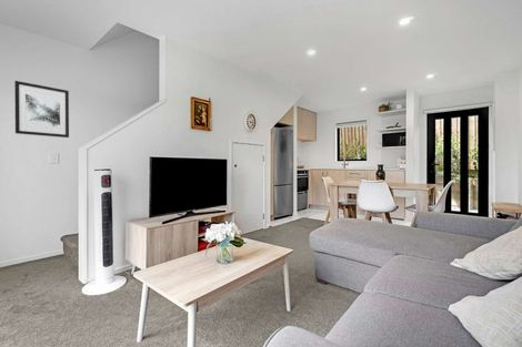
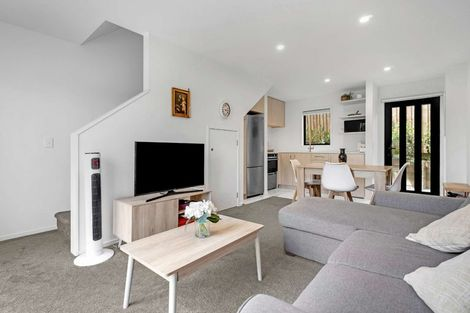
- wall art [13,80,70,139]
